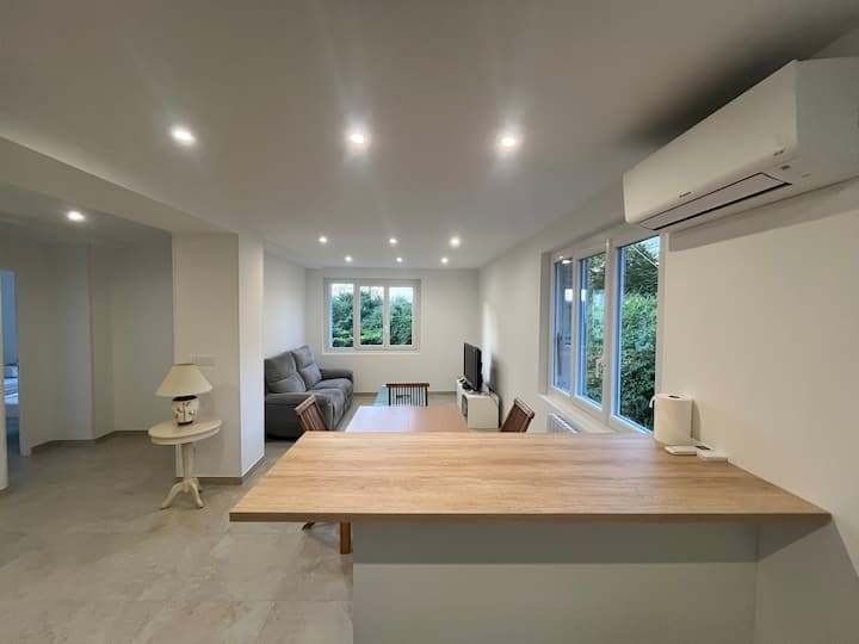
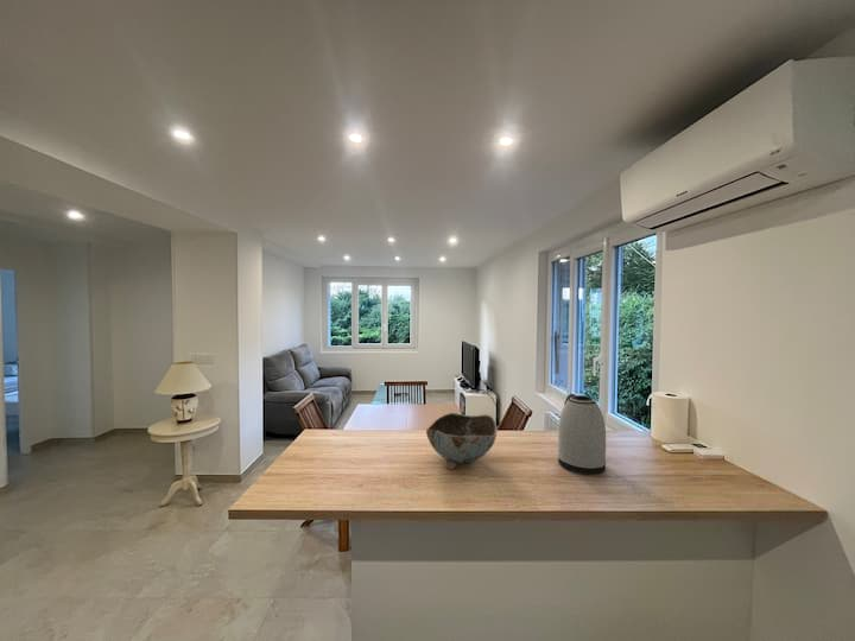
+ kettle [557,393,607,476]
+ bowl [425,412,498,470]
